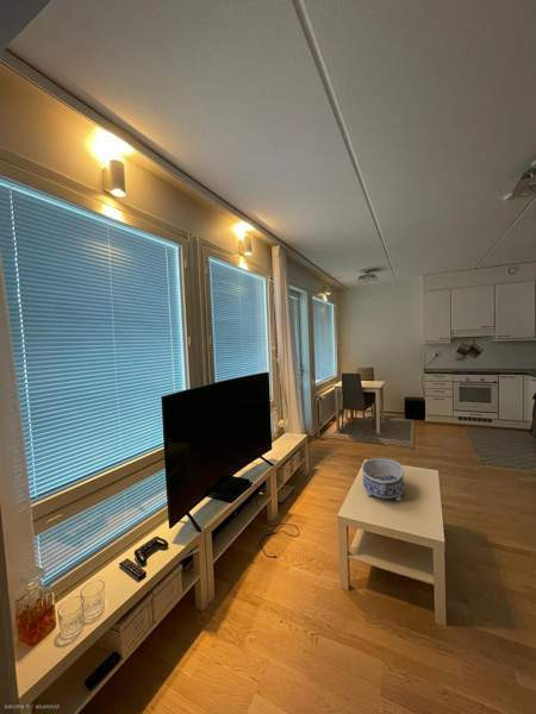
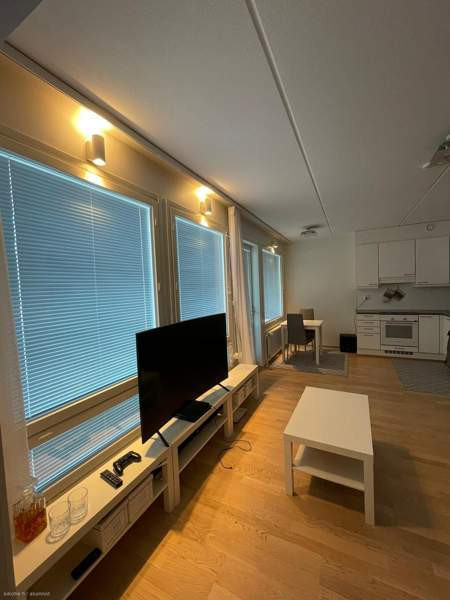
- decorative bowl [361,457,405,502]
